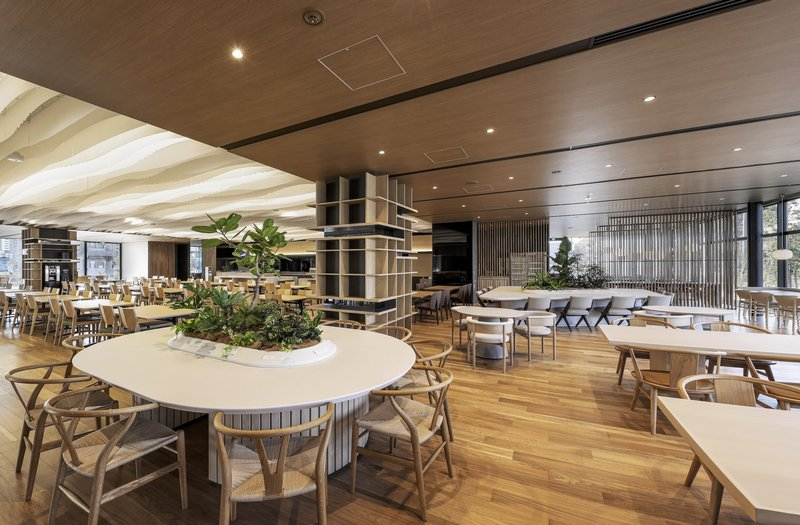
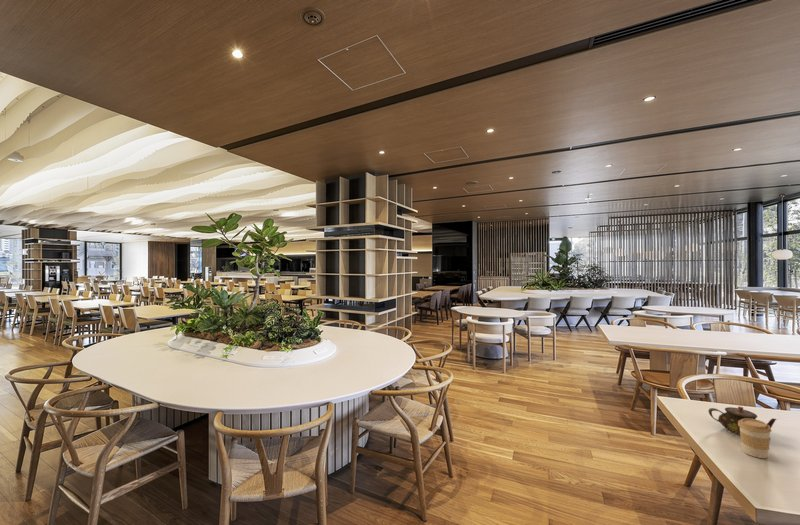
+ coffee cup [738,419,773,459]
+ teapot [707,405,778,436]
